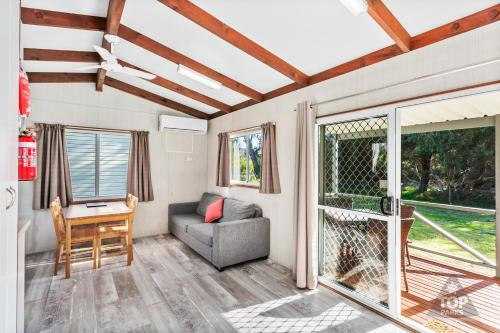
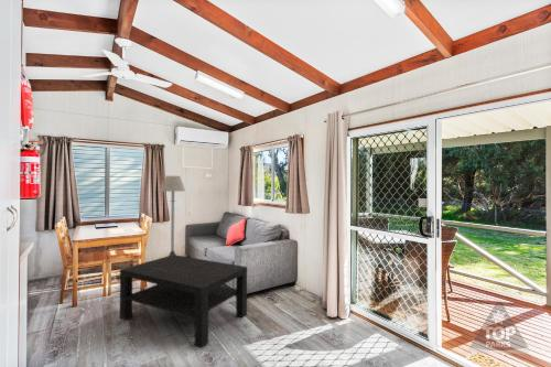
+ coffee table [119,253,248,348]
+ floor lamp [160,175,186,256]
